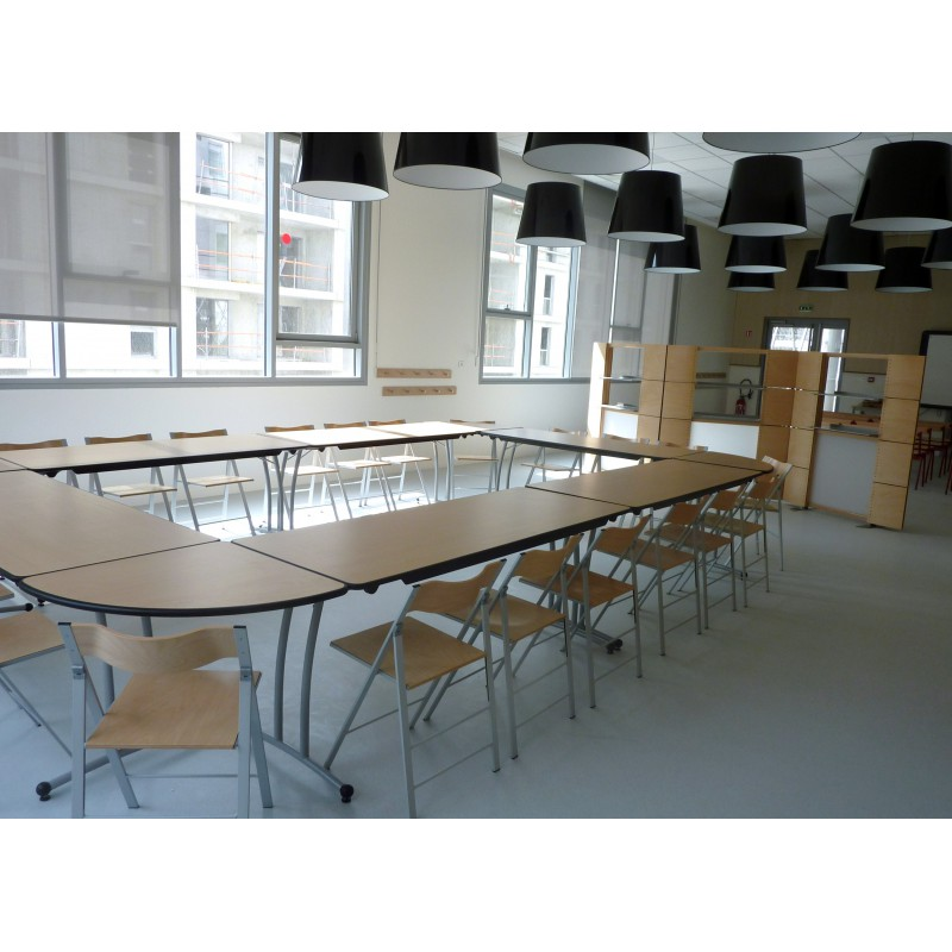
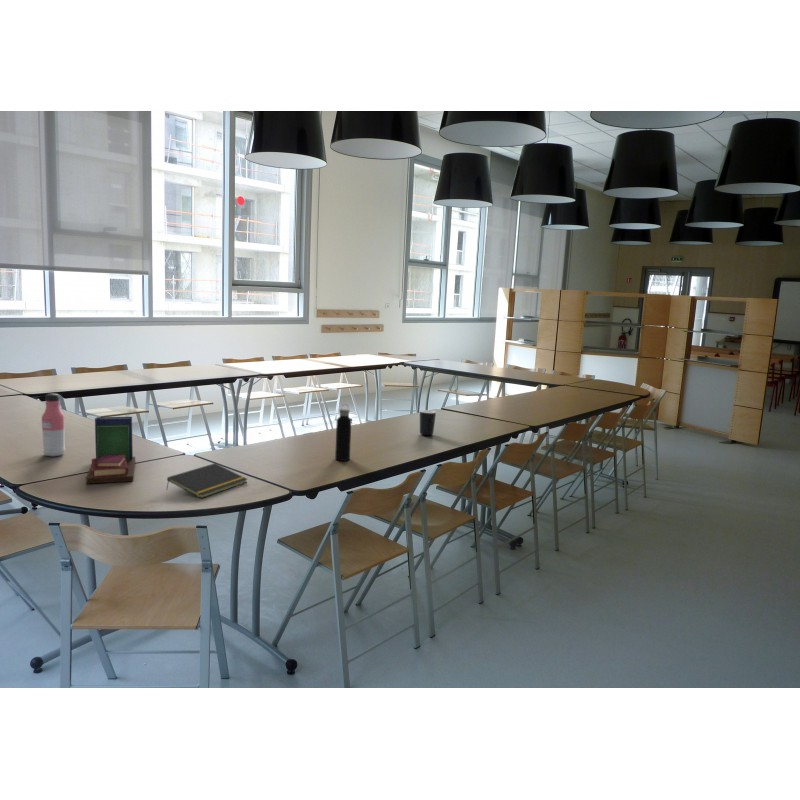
+ water bottle [41,393,66,457]
+ notepad [165,462,248,499]
+ water bottle [334,403,352,462]
+ mug [419,409,437,436]
+ book [85,416,136,485]
